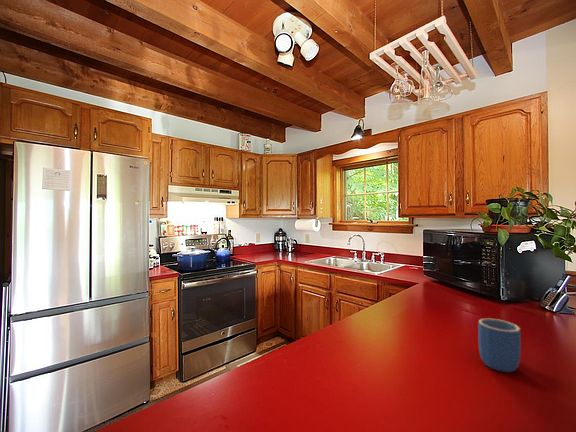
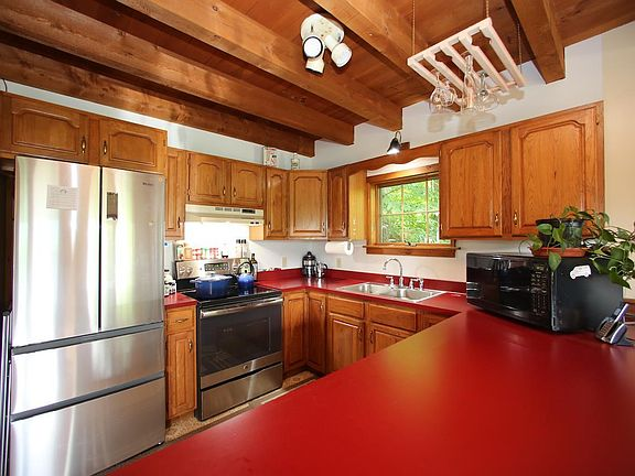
- mug [477,317,522,373]
